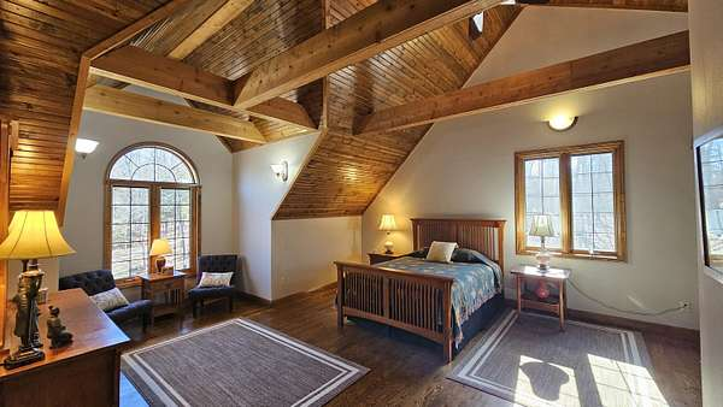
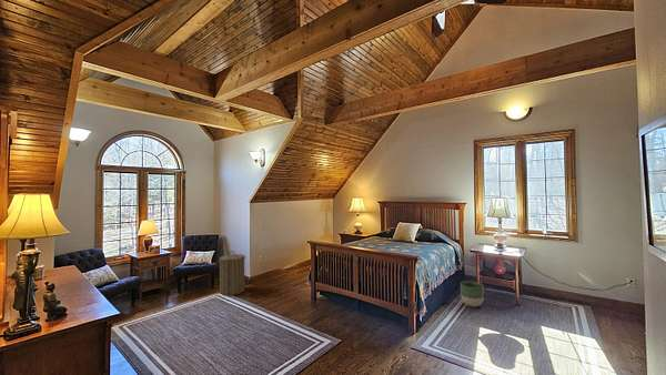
+ laundry hamper [216,251,246,296]
+ planter [460,280,485,307]
